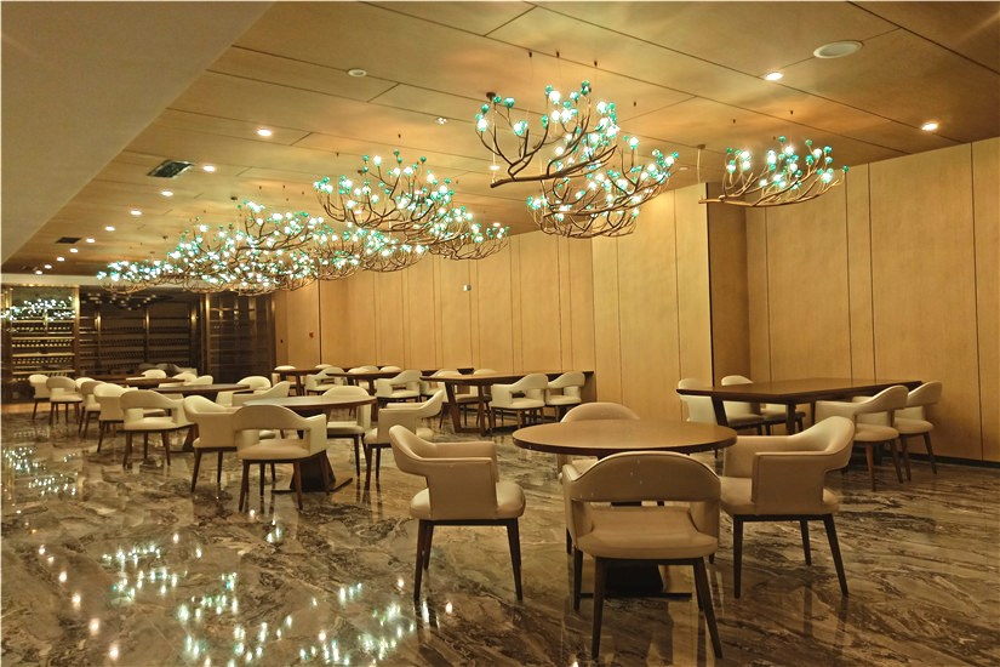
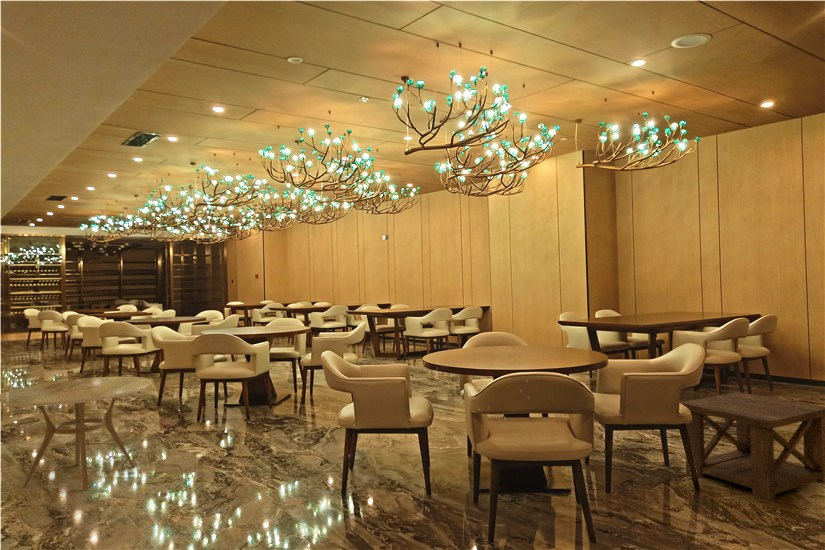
+ dining table [0,376,153,492]
+ side table [679,391,825,502]
